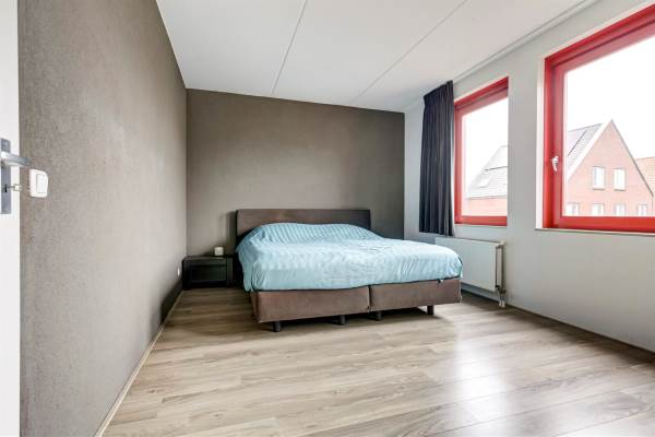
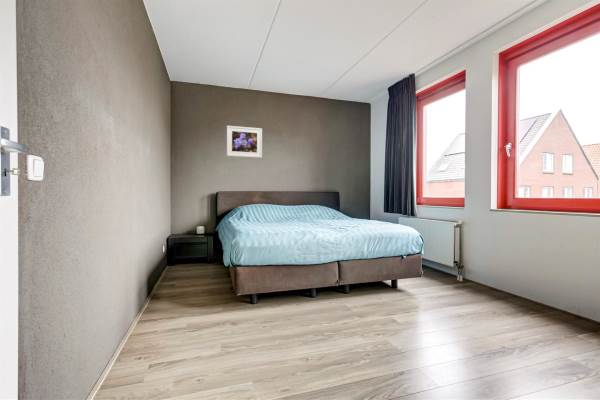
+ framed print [226,125,263,159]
